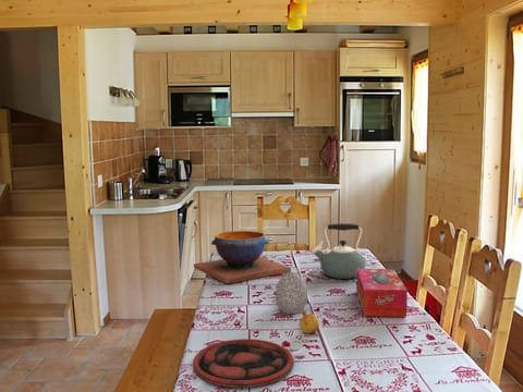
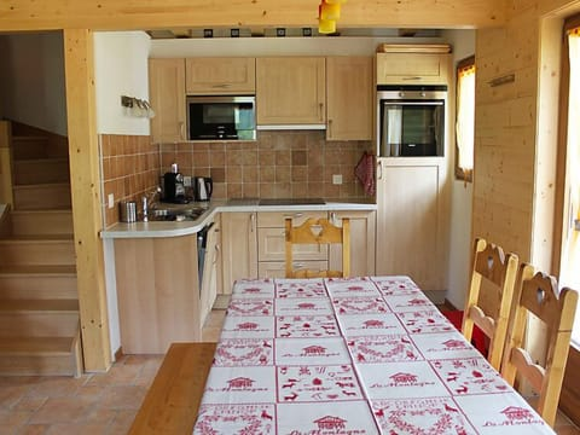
- plate [192,338,294,389]
- fruit [297,308,320,336]
- decorative bowl [193,230,292,285]
- kettle [311,222,367,280]
- decorative egg [275,271,308,315]
- tissue box [355,268,409,318]
